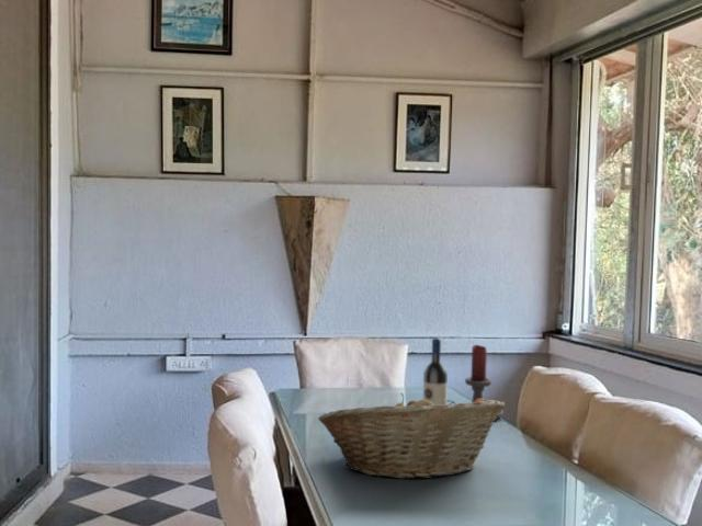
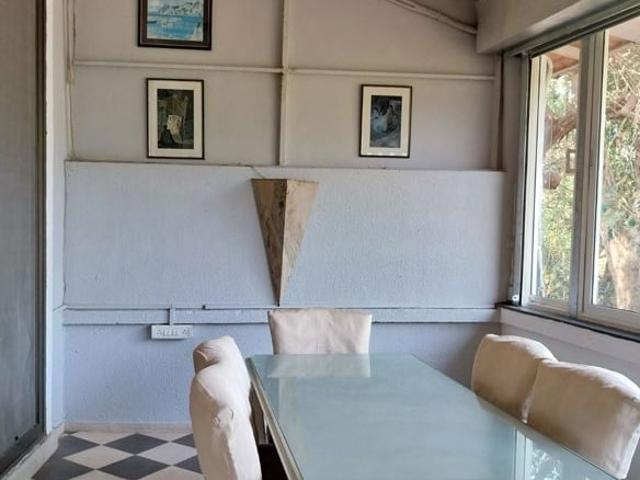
- fruit basket [317,392,506,480]
- wine bottle [422,336,449,405]
- candle holder [446,344,505,421]
